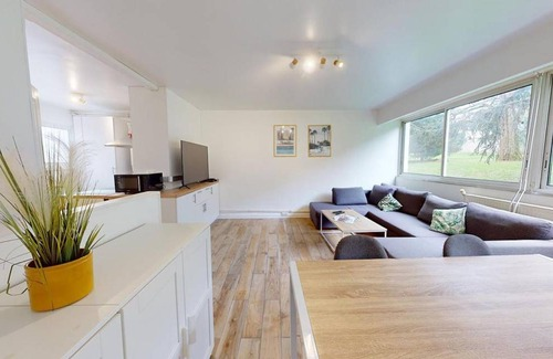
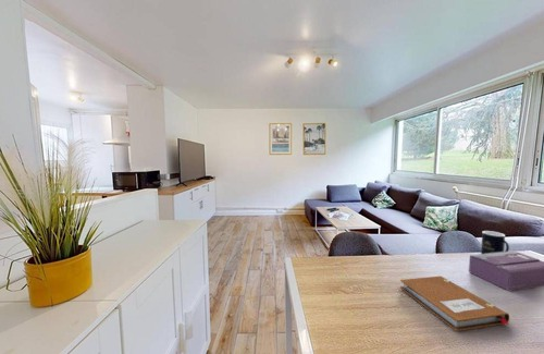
+ notebook [399,276,510,332]
+ mug [480,230,510,254]
+ tissue box [468,249,544,292]
